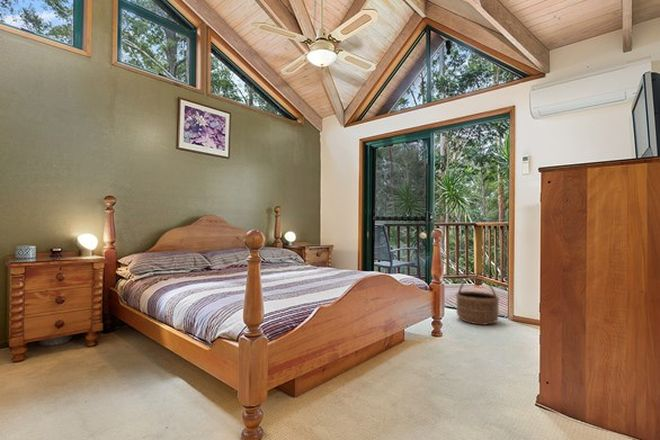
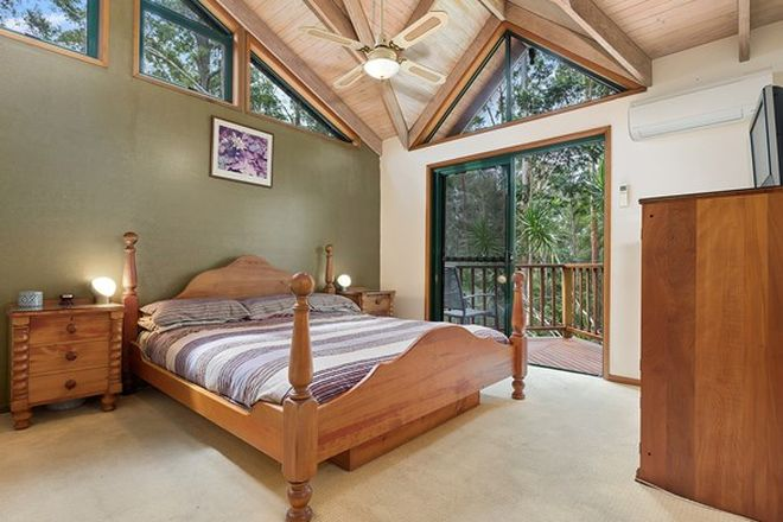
- basket [455,276,501,326]
